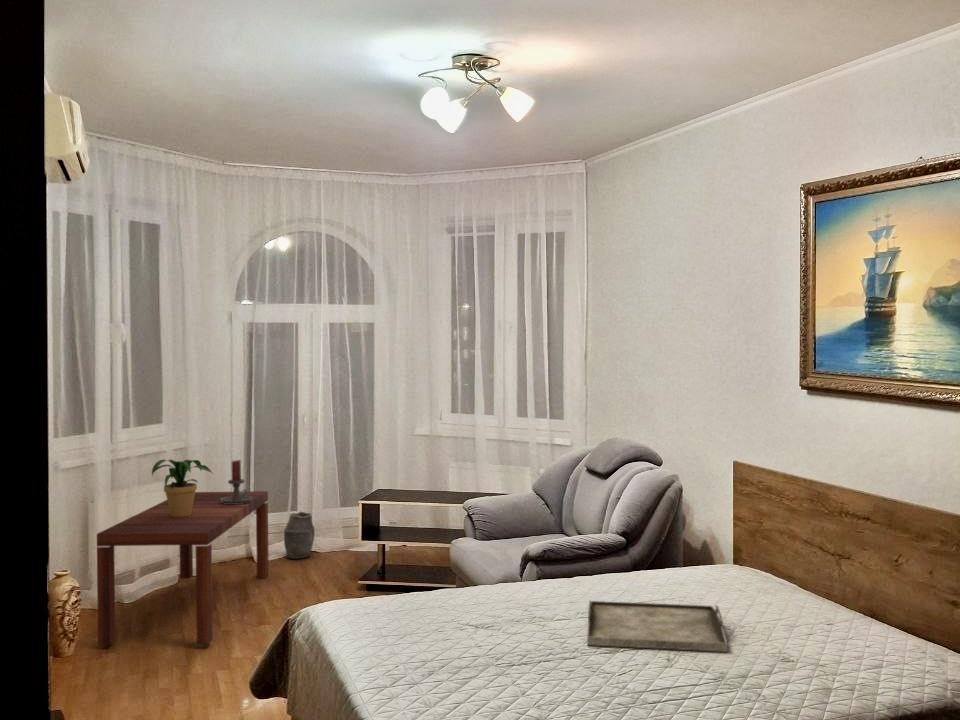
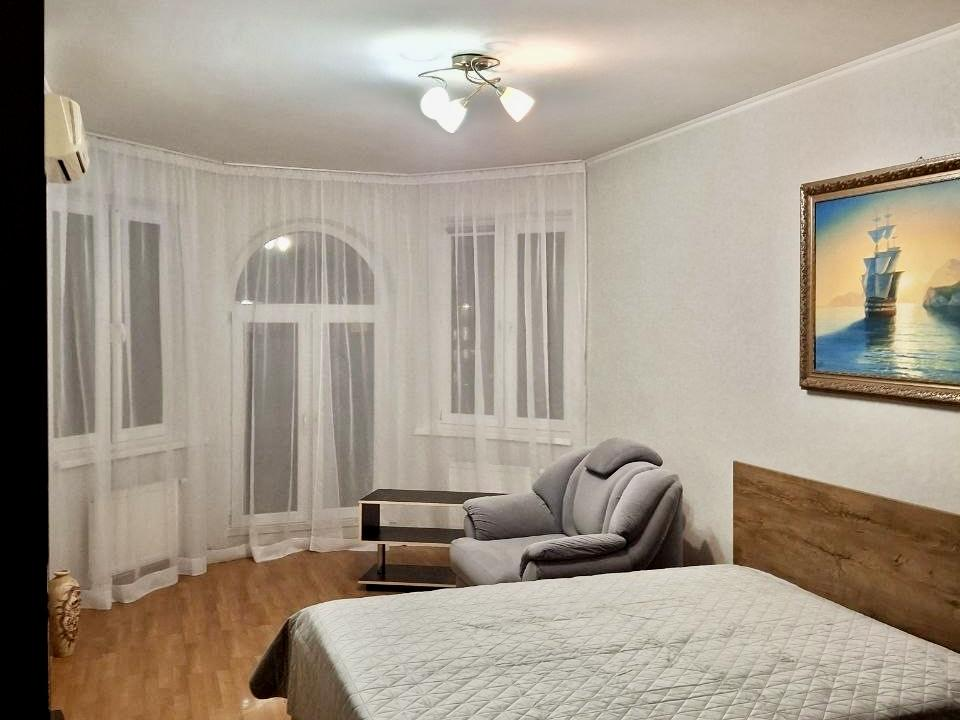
- serving tray [586,599,728,653]
- potted plant [151,458,213,517]
- vase [283,511,316,560]
- coffee table [96,490,270,647]
- candle holder [221,459,252,504]
